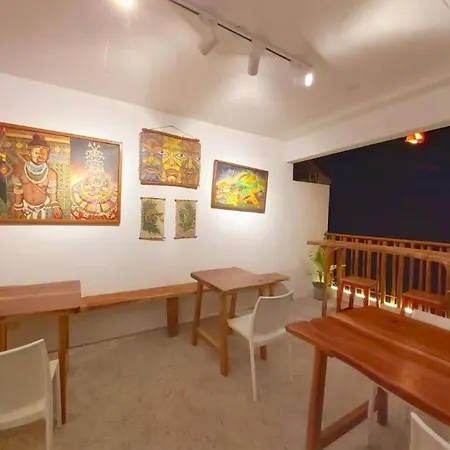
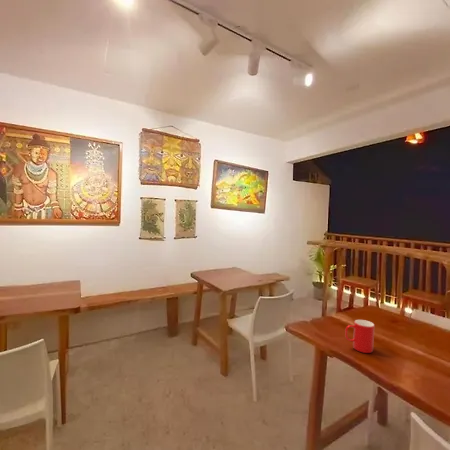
+ cup [344,319,375,354]
